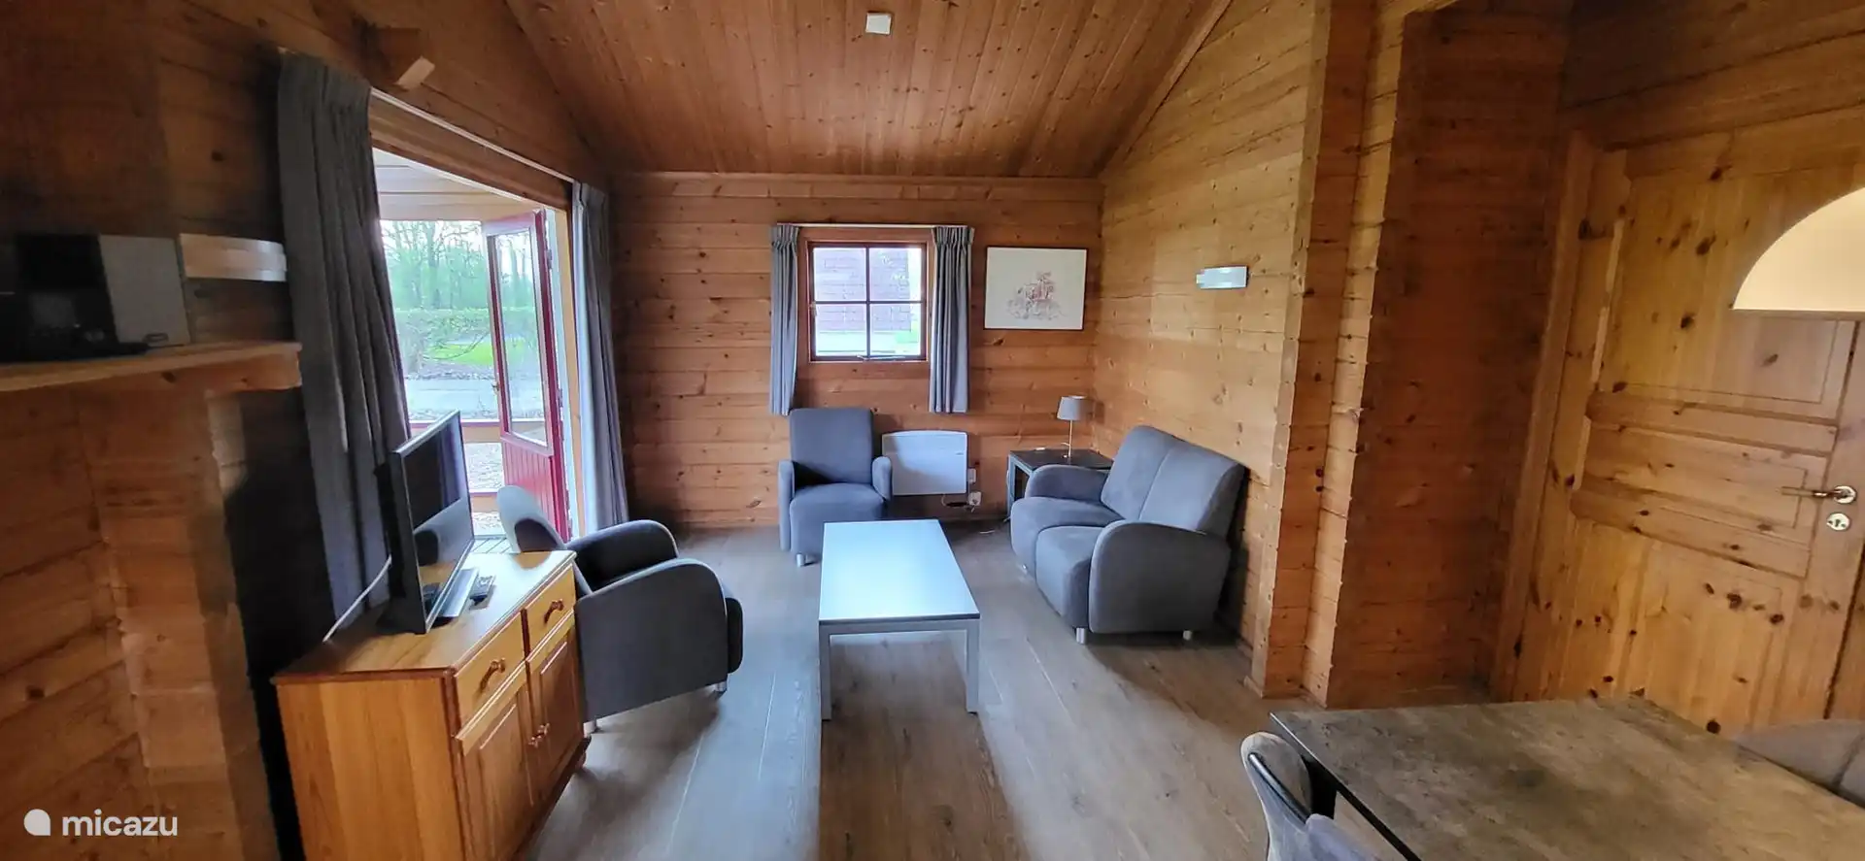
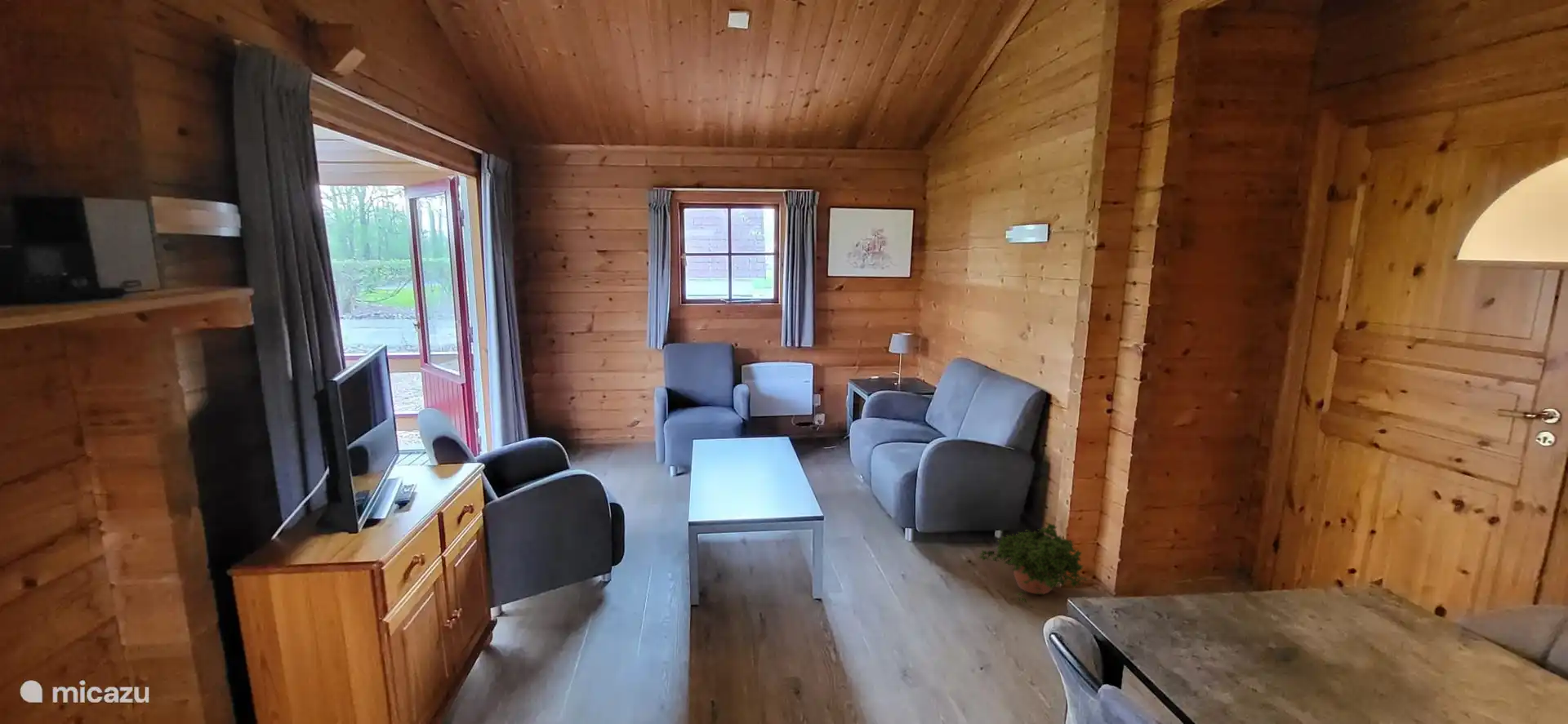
+ potted plant [978,522,1089,604]
